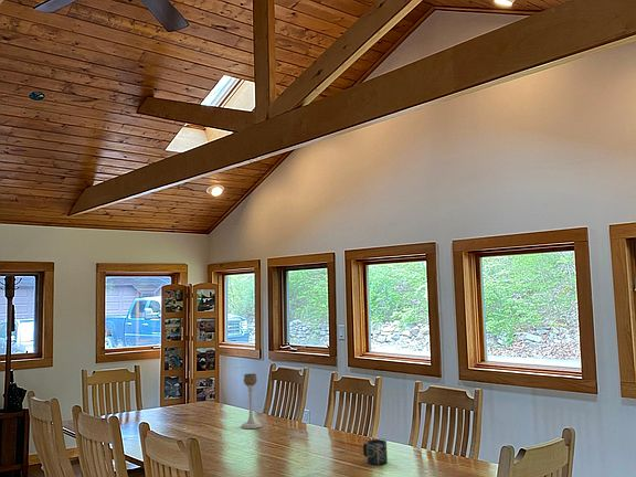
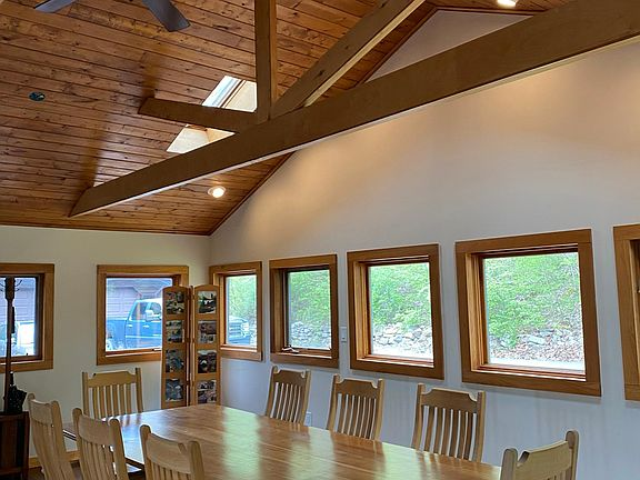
- cup [362,438,389,466]
- candle holder [240,372,263,430]
